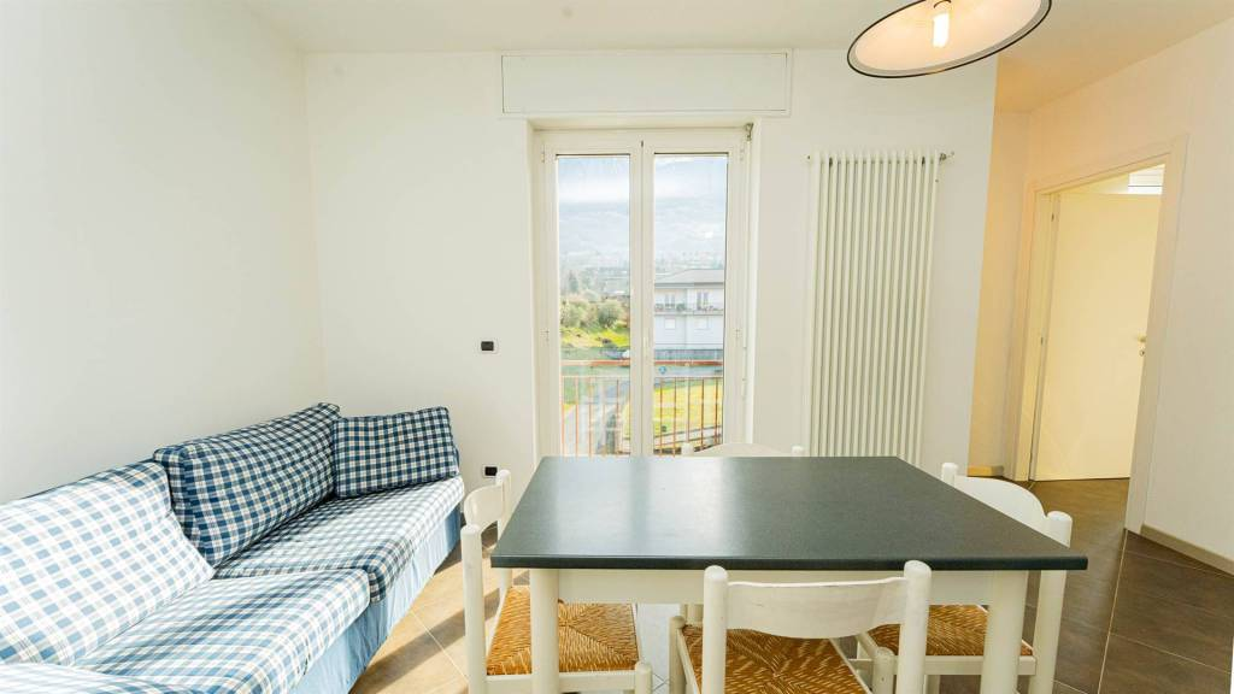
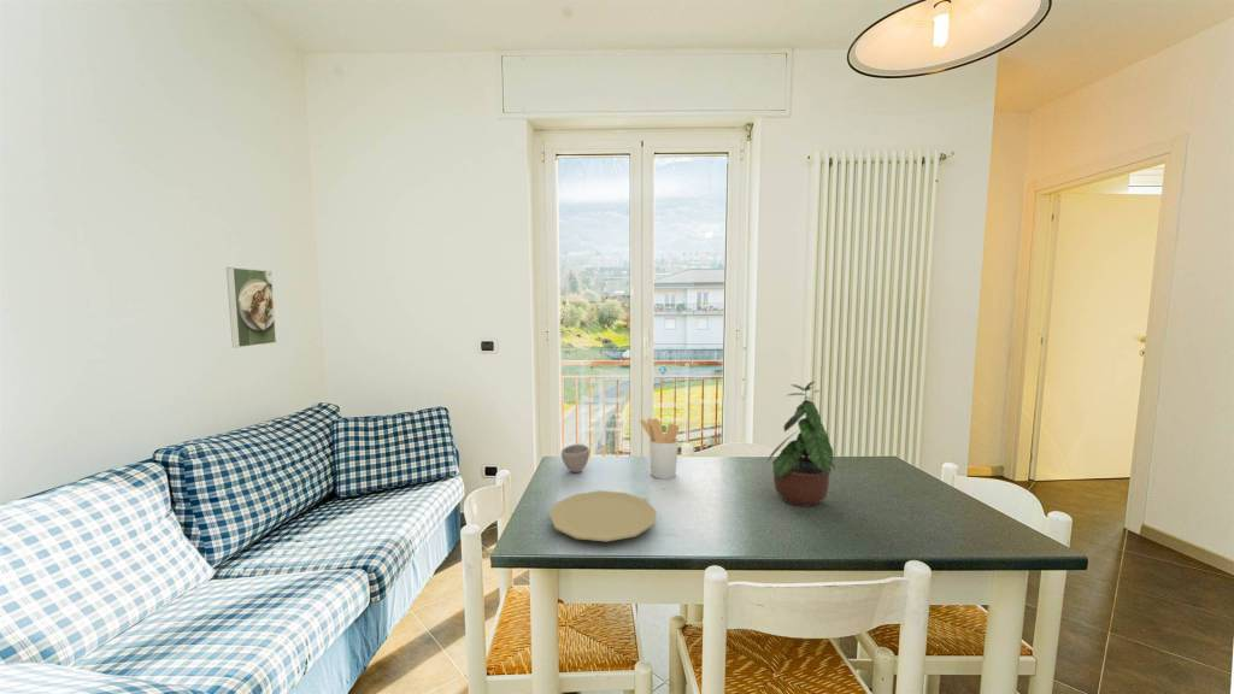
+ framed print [225,266,277,348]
+ utensil holder [639,417,681,481]
+ cup [560,443,590,474]
+ plate [548,489,658,542]
+ potted plant [768,381,836,508]
